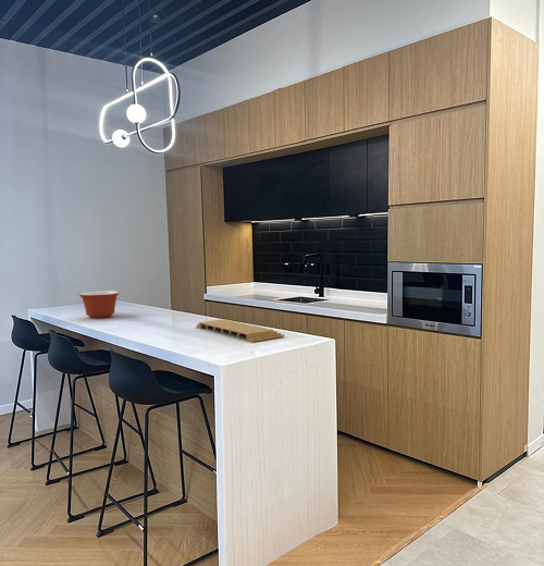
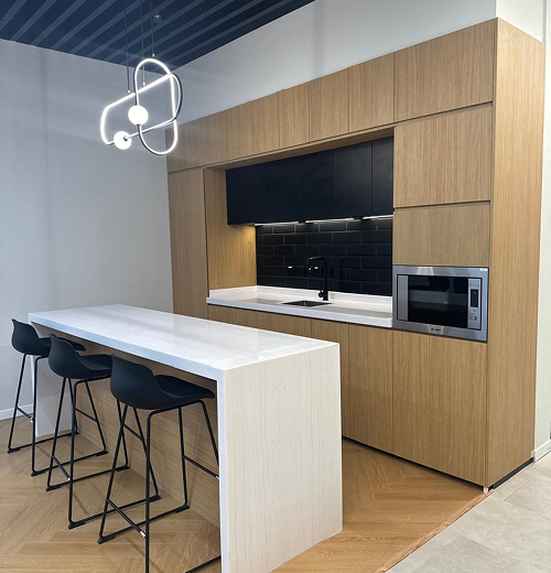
- mixing bowl [78,290,121,320]
- cutting board [195,318,285,343]
